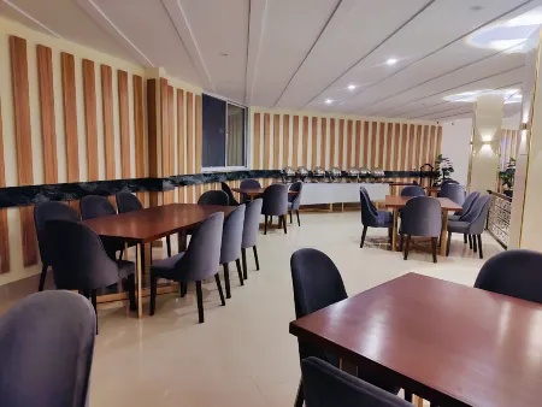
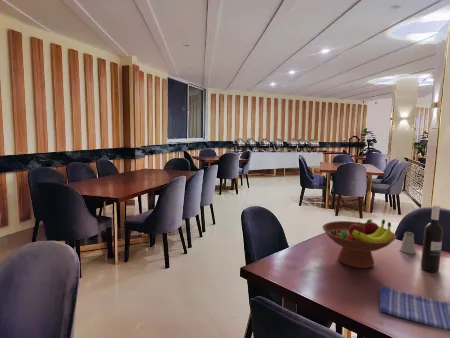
+ saltshaker [399,231,417,255]
+ fruit bowl [322,218,397,269]
+ wine bottle [420,204,444,273]
+ dish towel [378,284,450,332]
